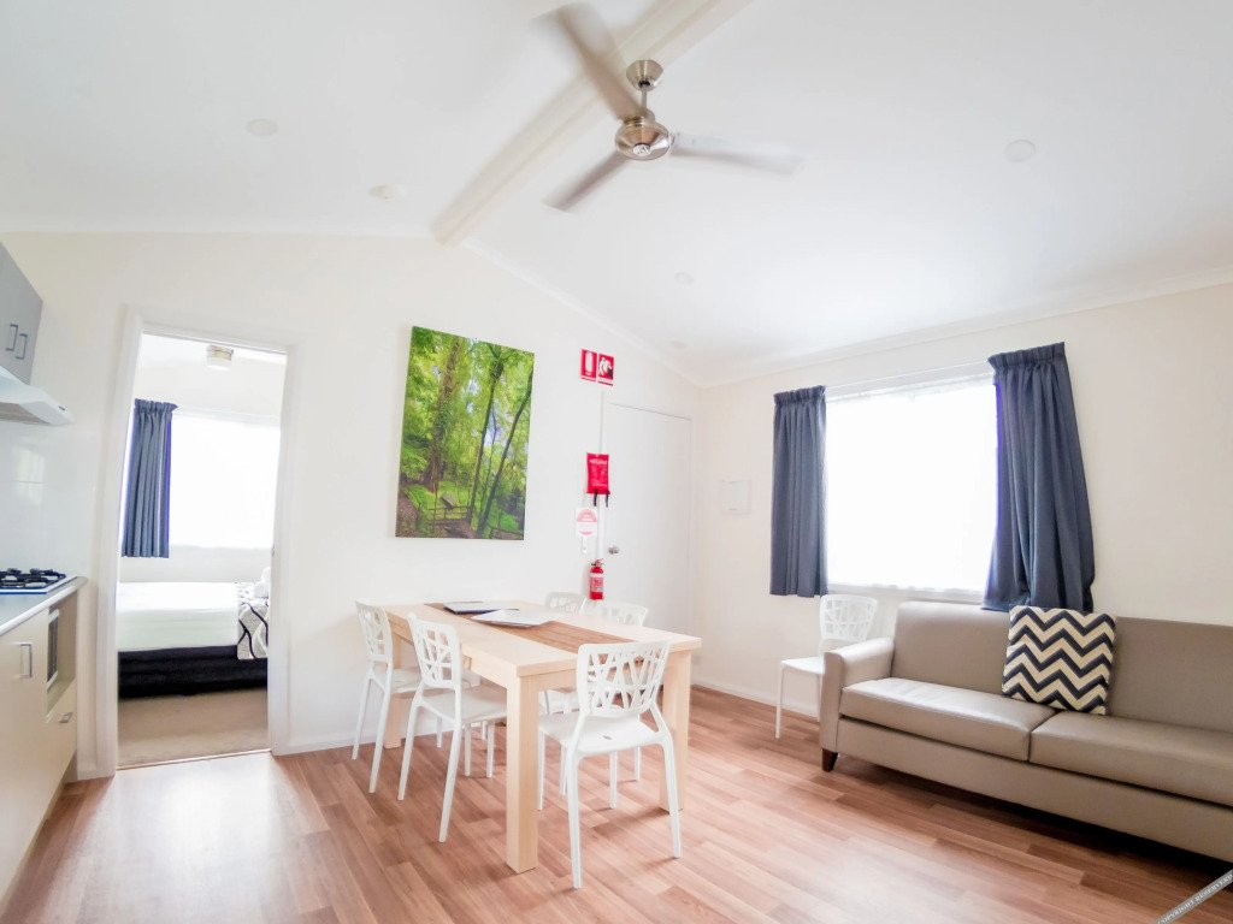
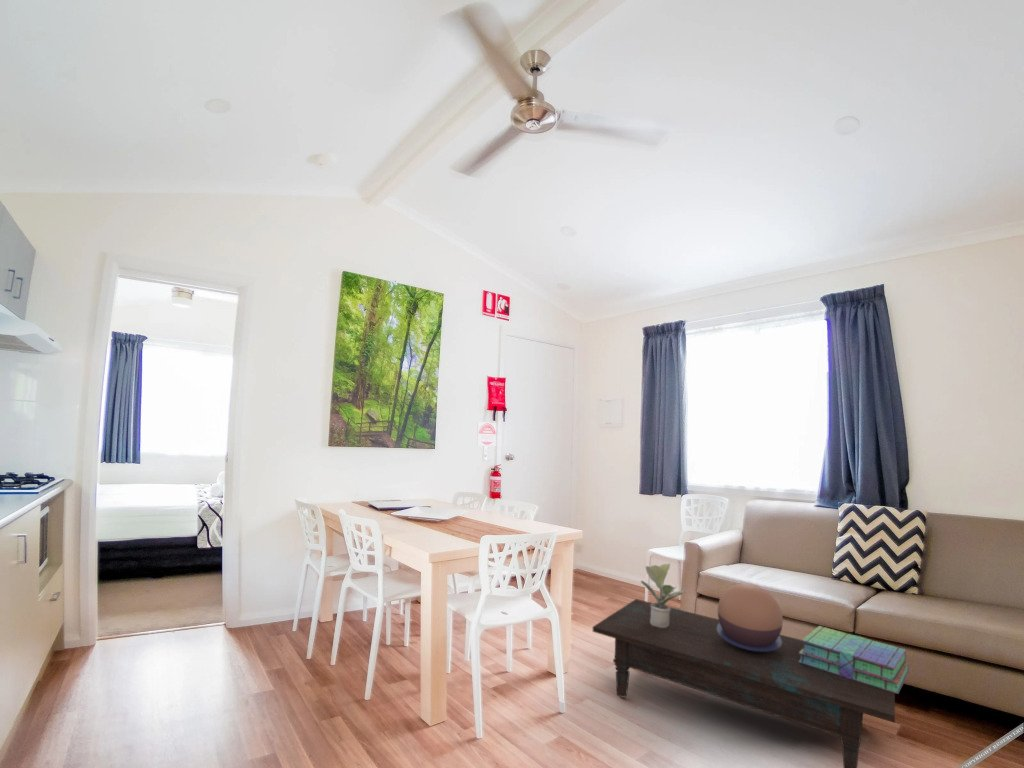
+ stack of books [799,625,910,695]
+ decorative bowl [717,582,784,651]
+ coffee table [592,598,896,768]
+ potted plant [640,562,686,628]
